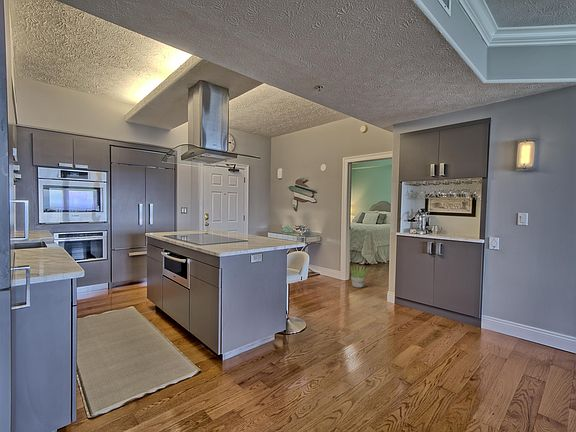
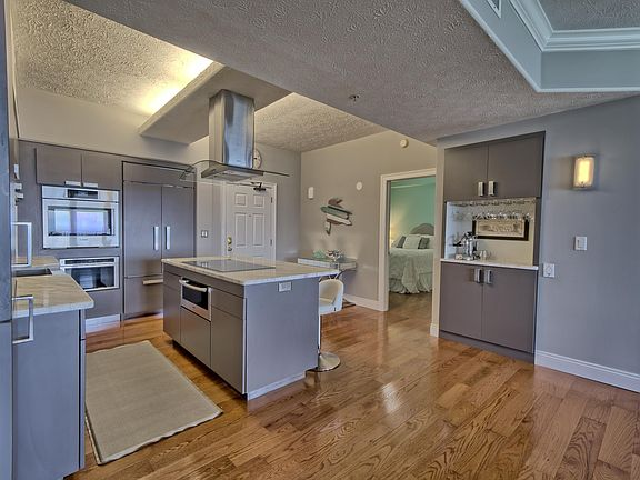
- potted plant [346,265,370,289]
